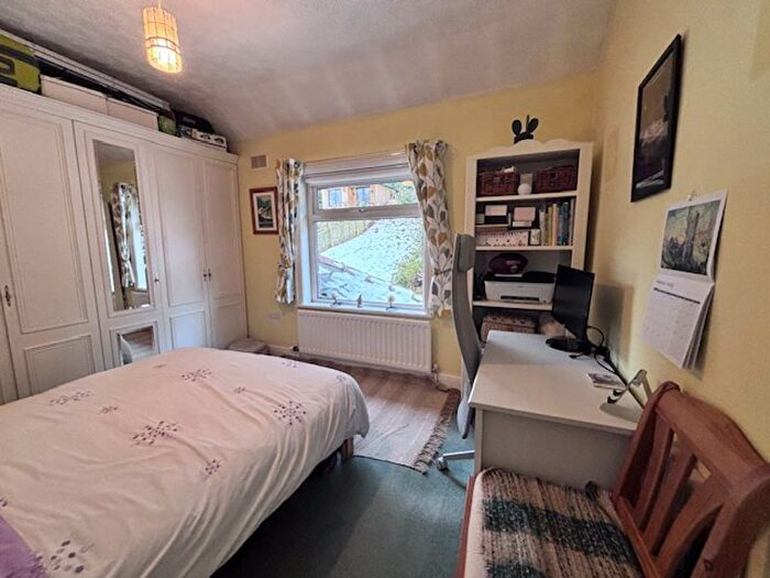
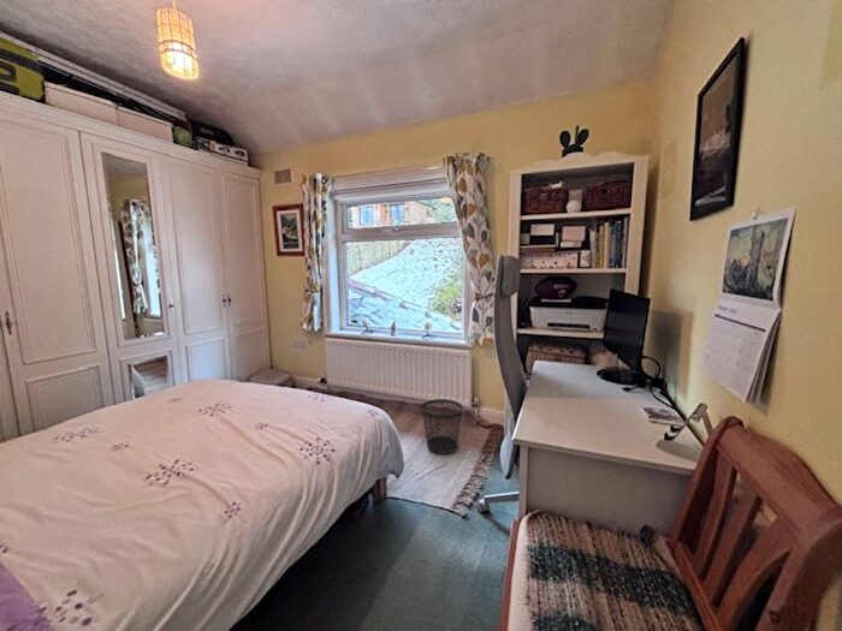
+ wastebasket [420,398,464,456]
